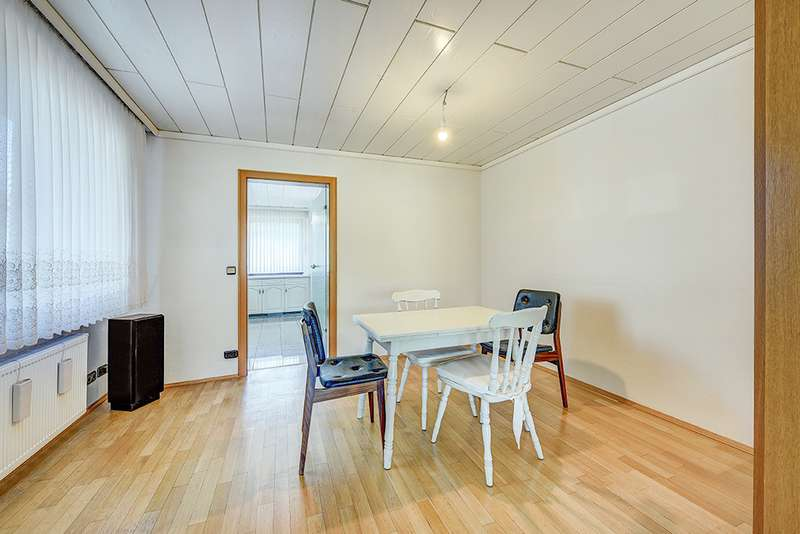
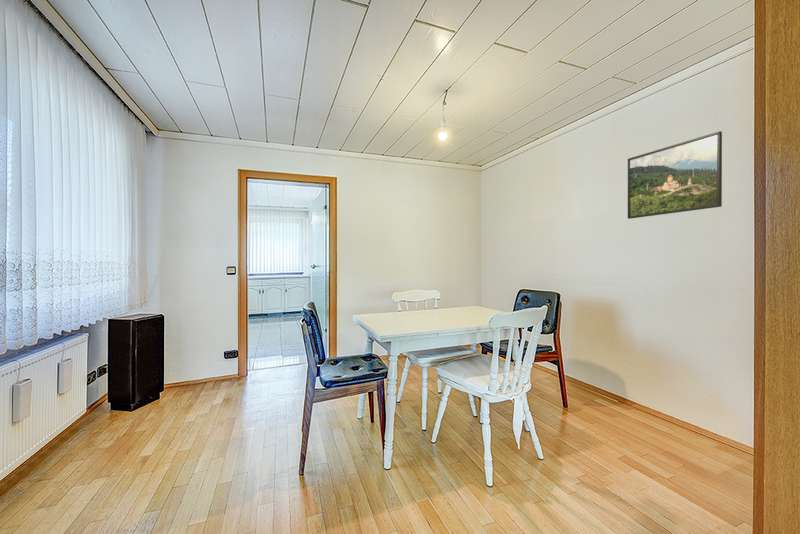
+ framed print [627,130,723,220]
